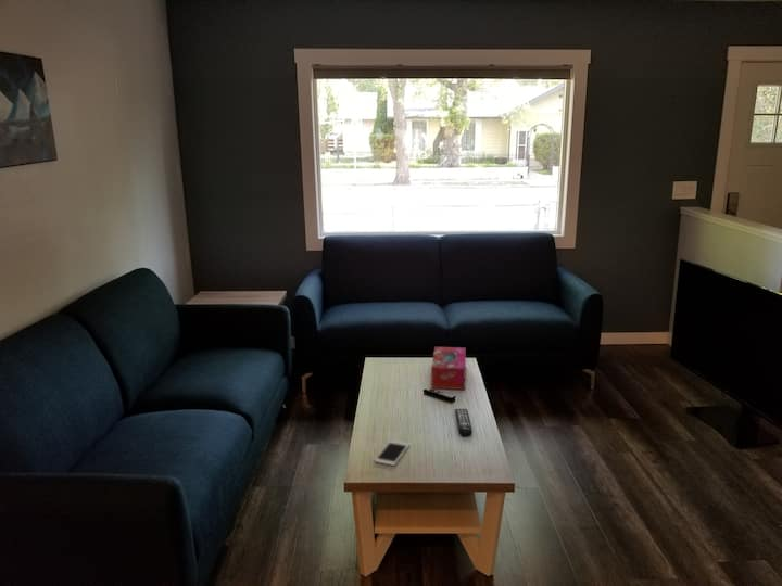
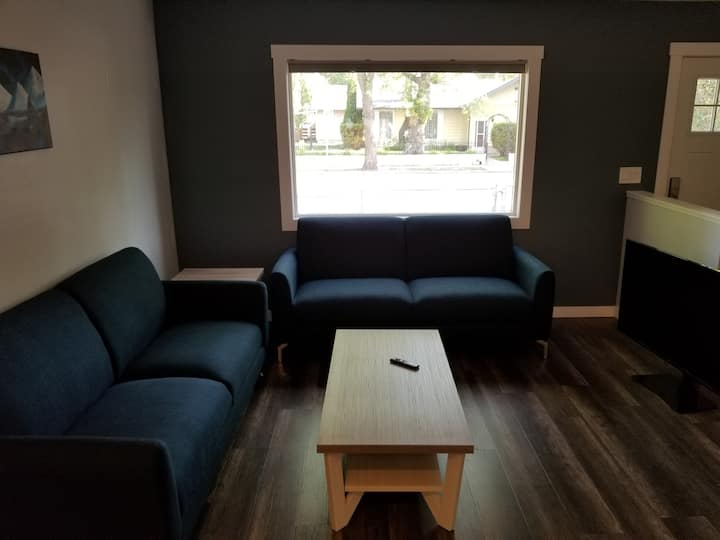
- cell phone [374,440,411,467]
- remote control [454,408,474,437]
- tissue box [430,346,467,391]
